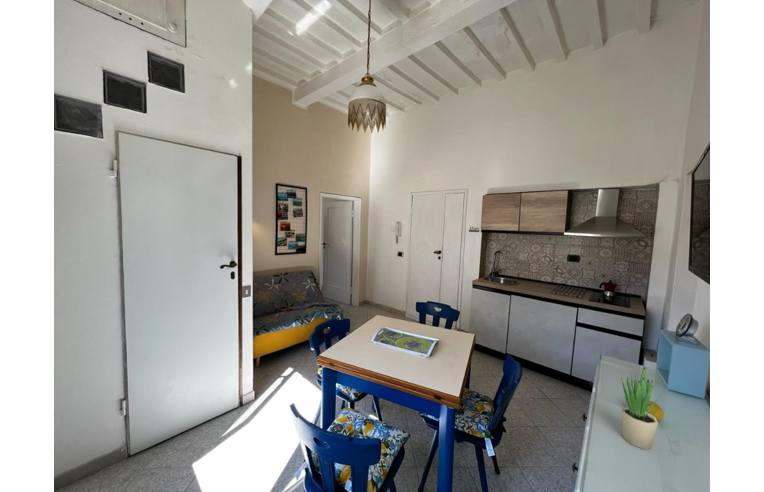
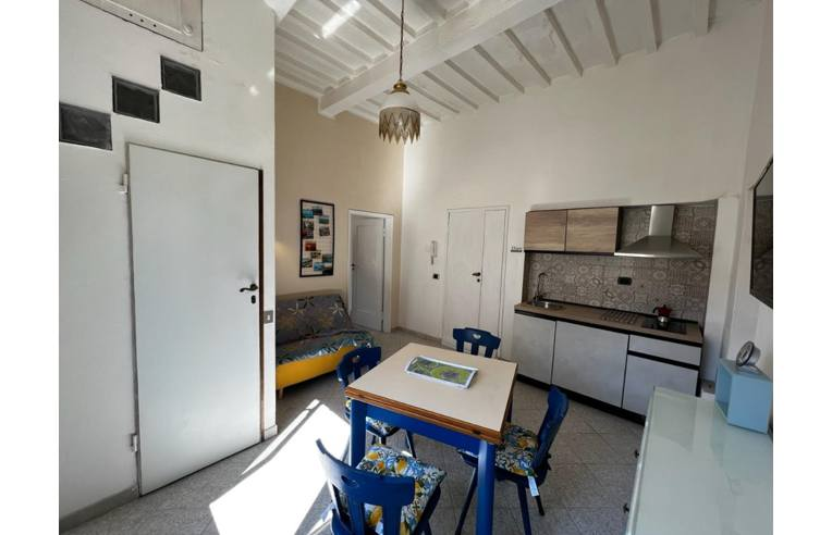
- fruit [646,400,665,422]
- potted plant [620,365,664,450]
